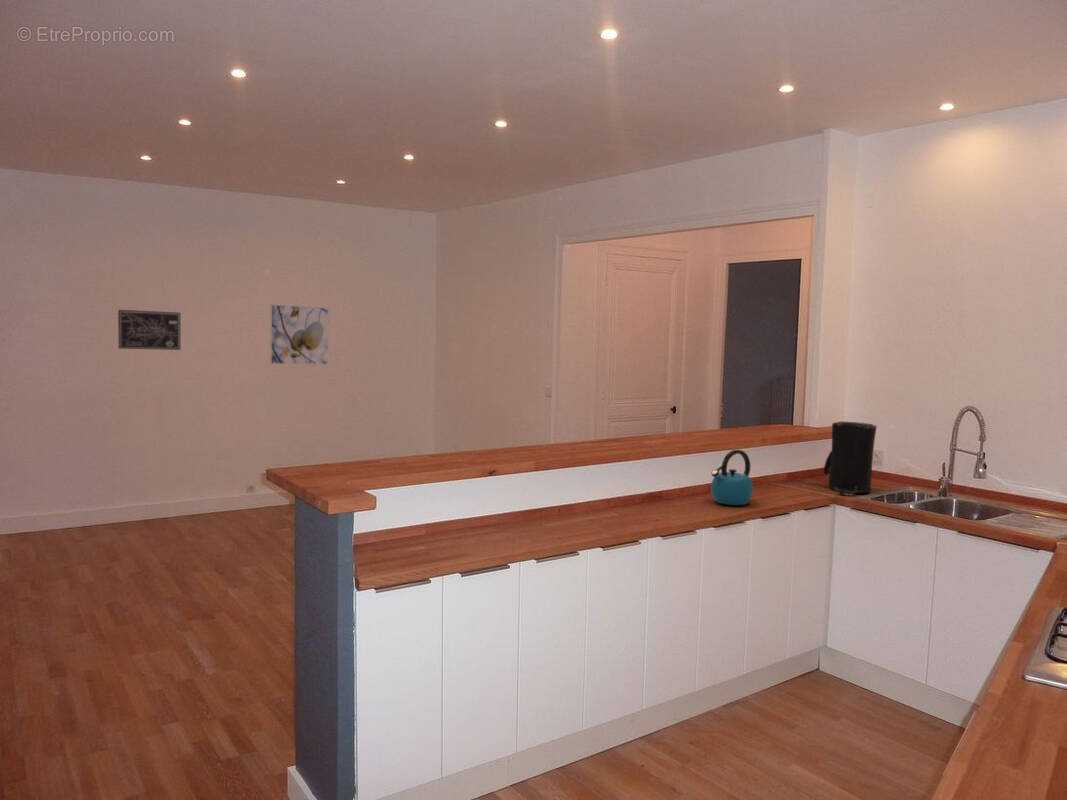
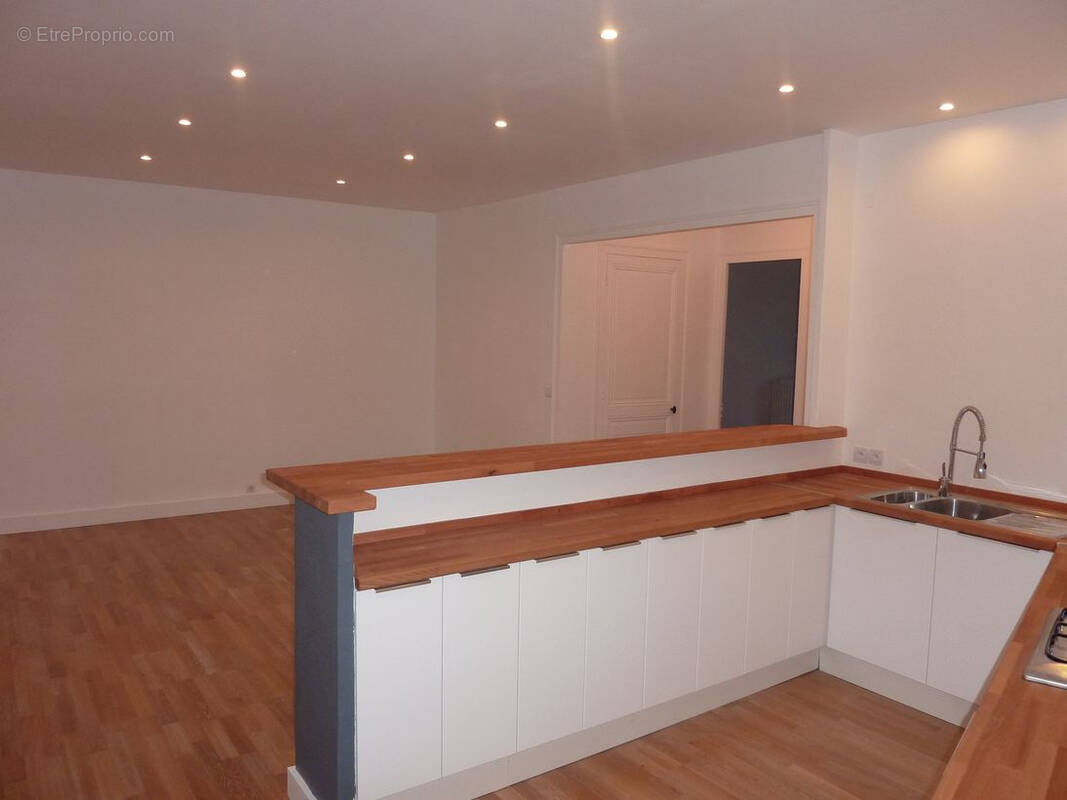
- coffee maker [823,420,878,495]
- wall art [117,309,181,351]
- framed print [269,304,330,365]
- kettle [710,449,754,506]
